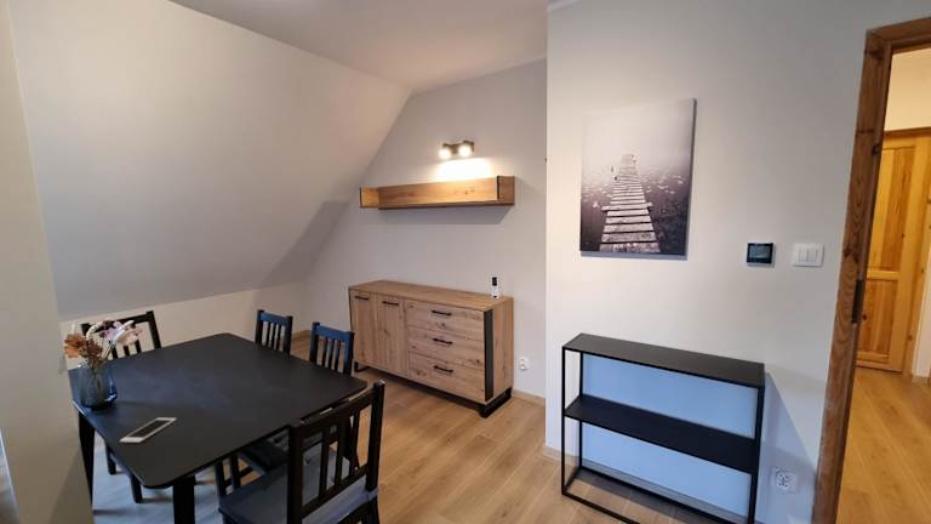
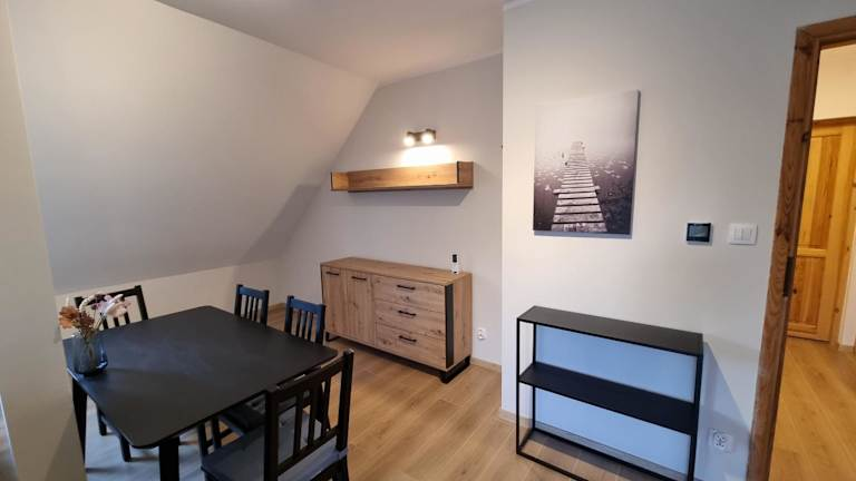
- cell phone [119,417,177,444]
